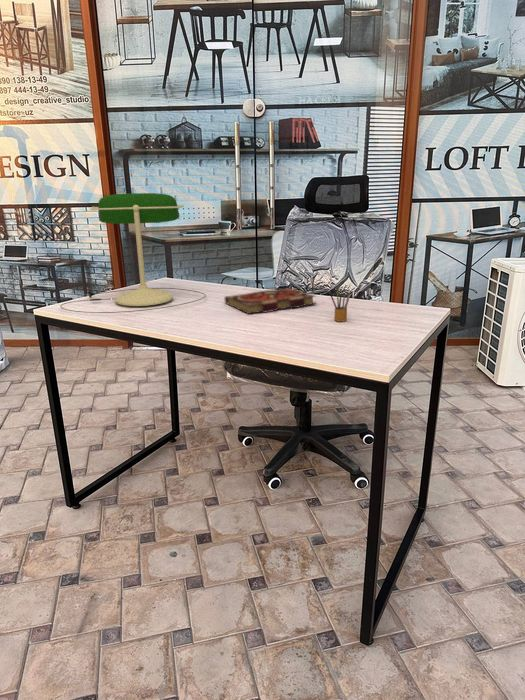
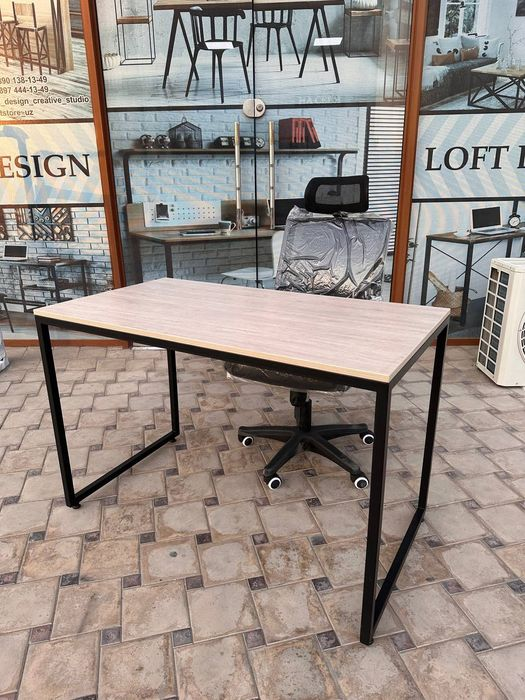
- book [224,287,317,315]
- pencil box [328,290,352,323]
- desk lamp [59,192,207,314]
